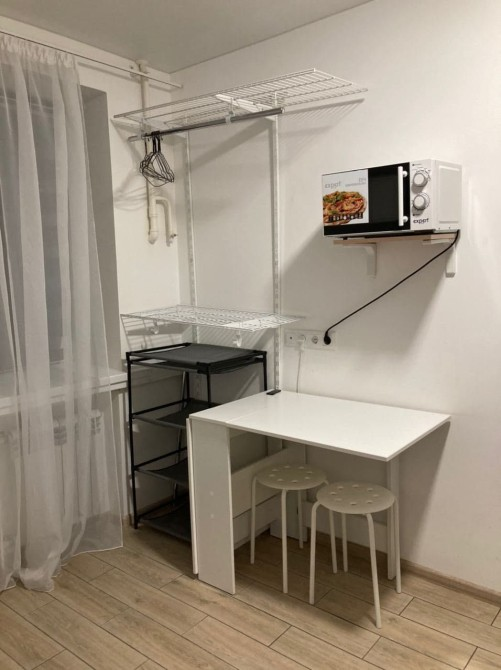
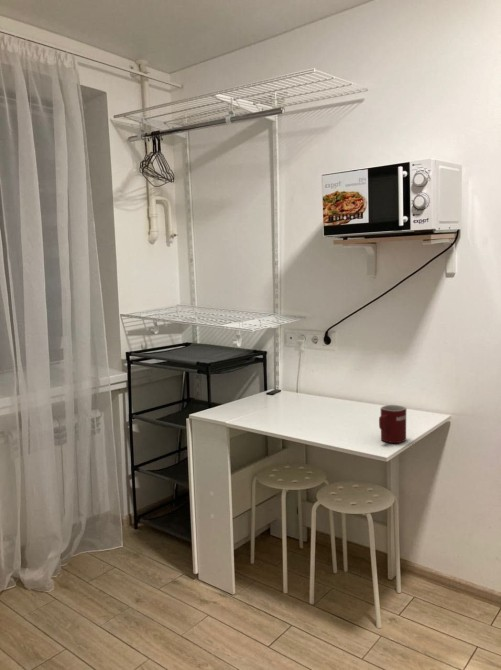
+ mug [378,404,407,444]
